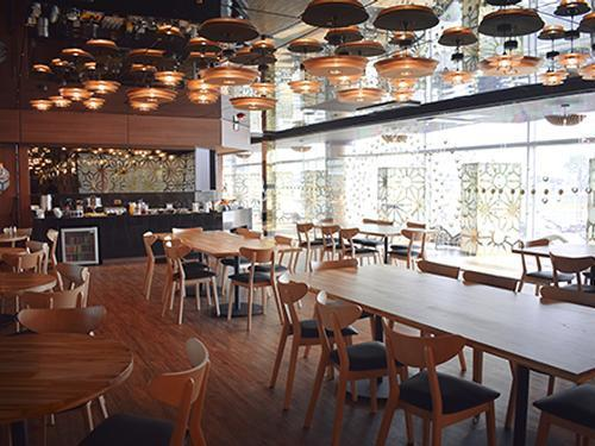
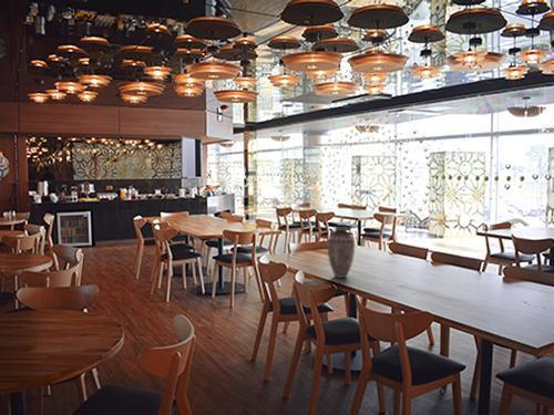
+ vase [327,227,356,279]
